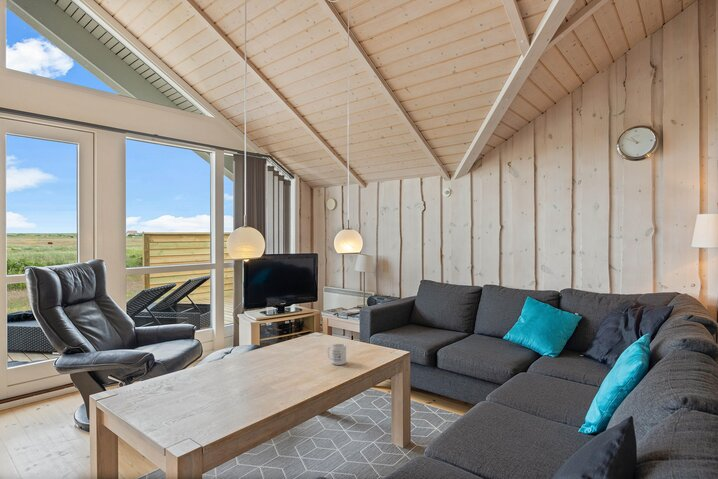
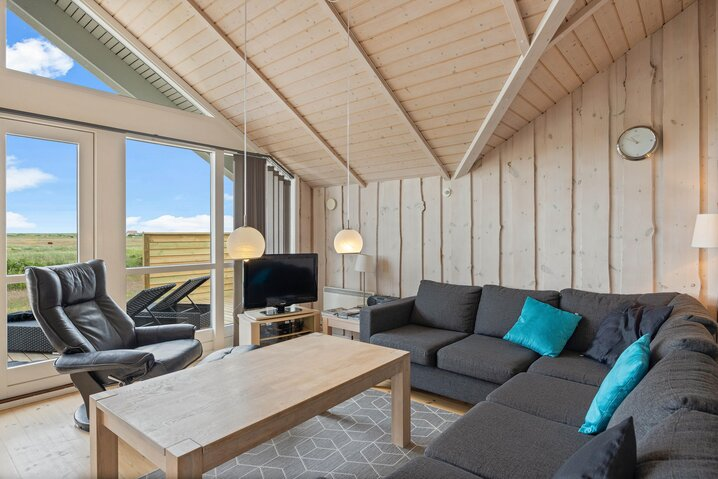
- mug [327,343,347,366]
